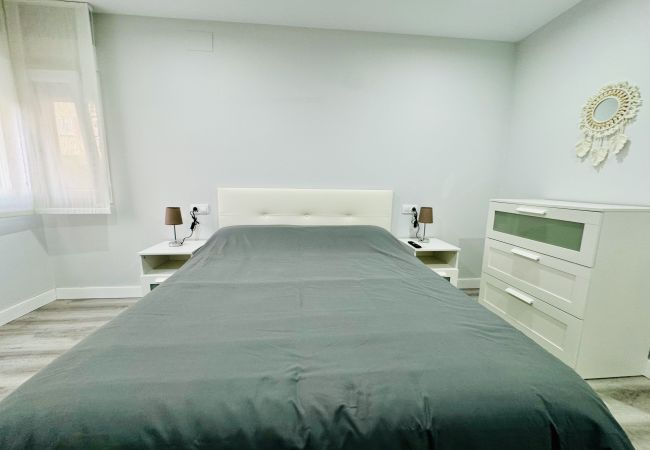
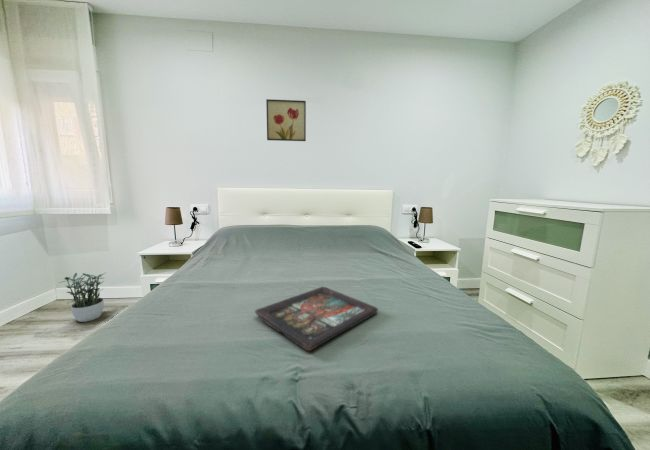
+ potted plant [58,272,106,323]
+ decorative tray [254,286,379,352]
+ wall art [265,98,307,142]
